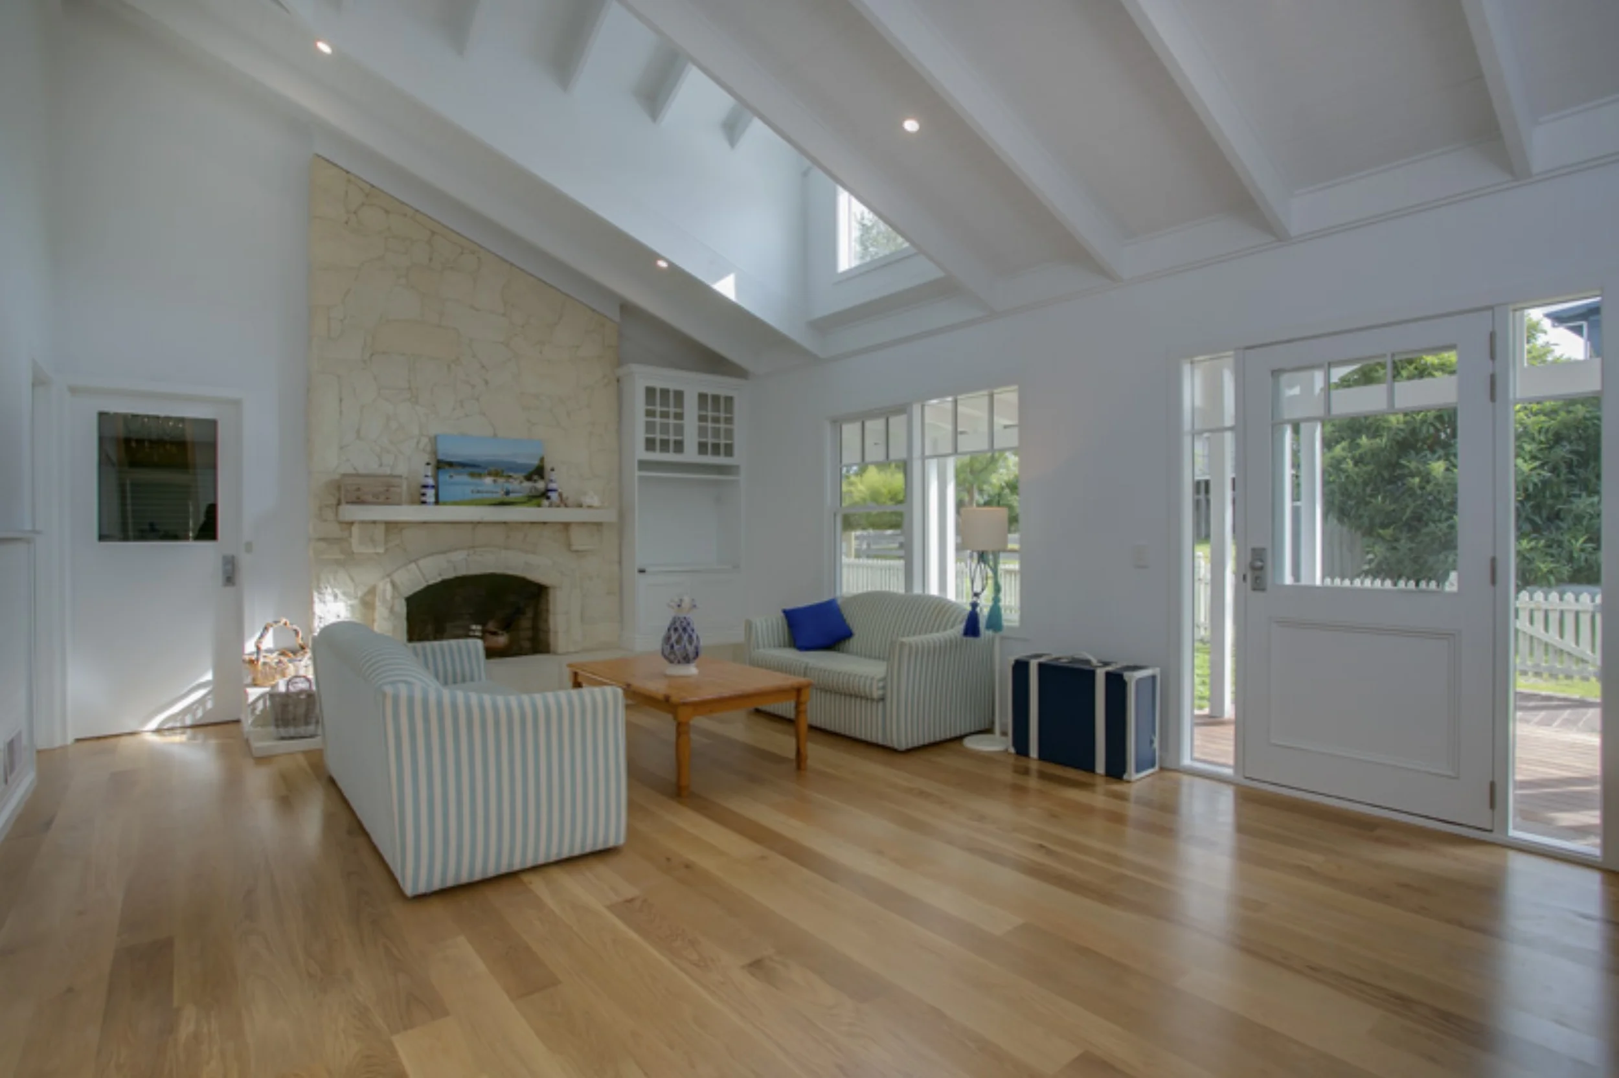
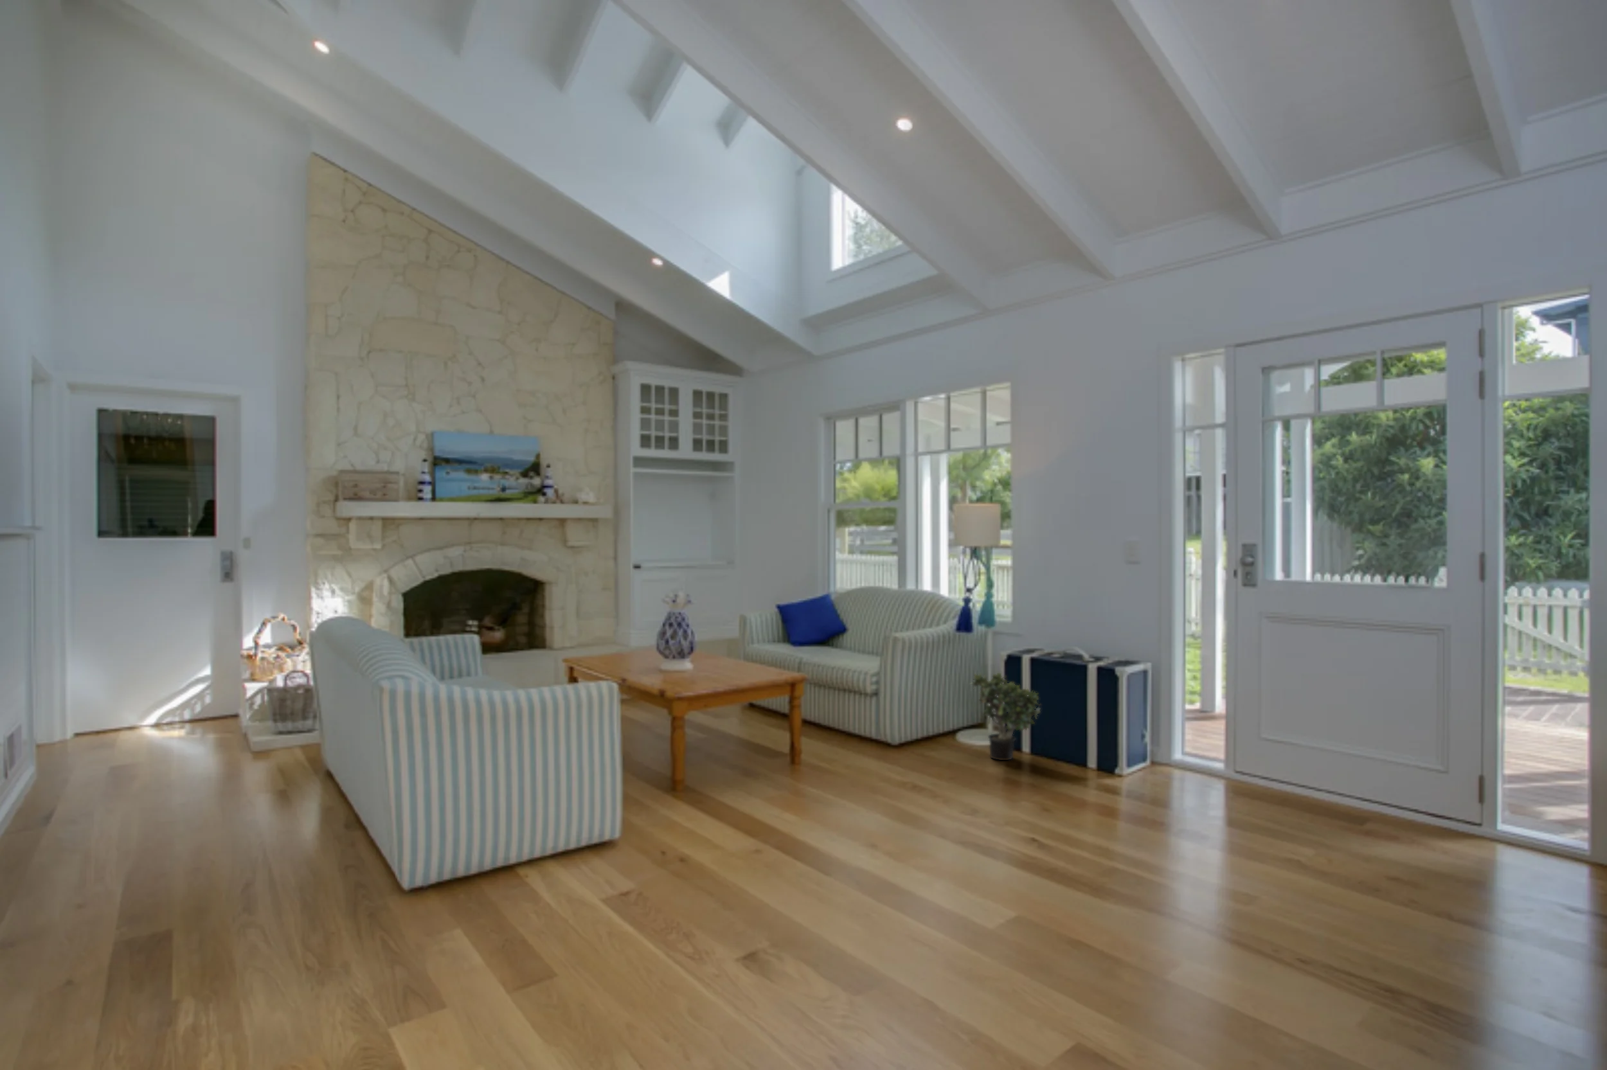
+ potted plant [969,672,1042,761]
